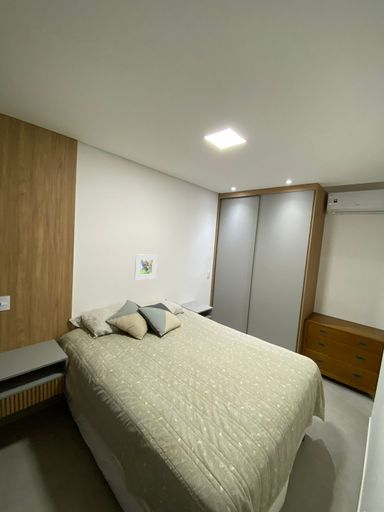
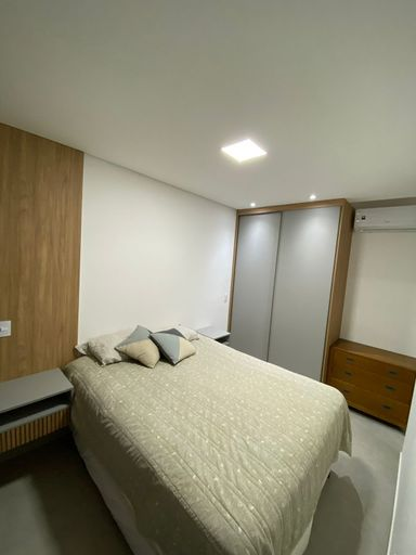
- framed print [134,254,158,281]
